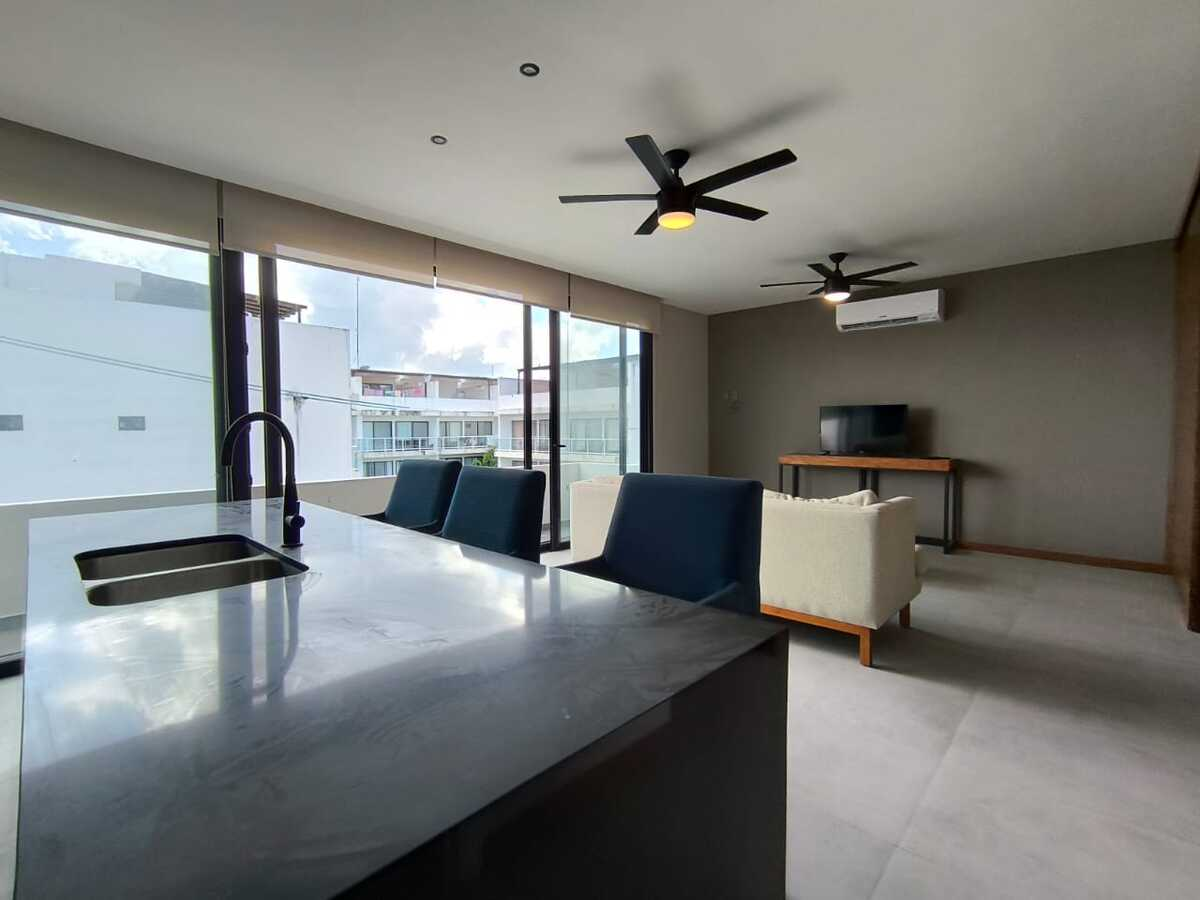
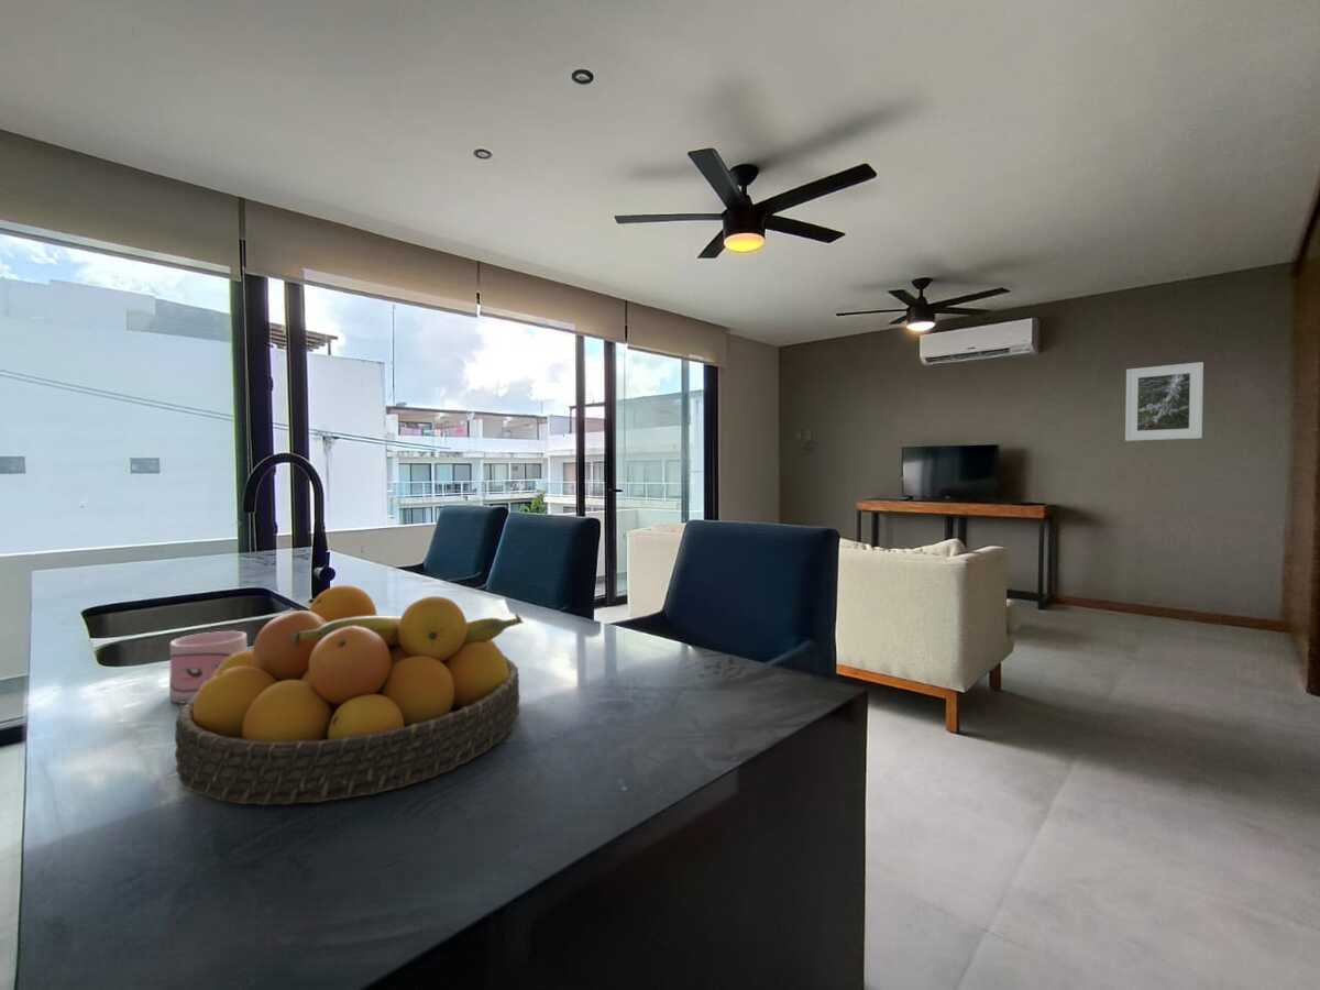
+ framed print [1124,361,1204,442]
+ mug [168,630,248,705]
+ fruit bowl [174,584,525,806]
